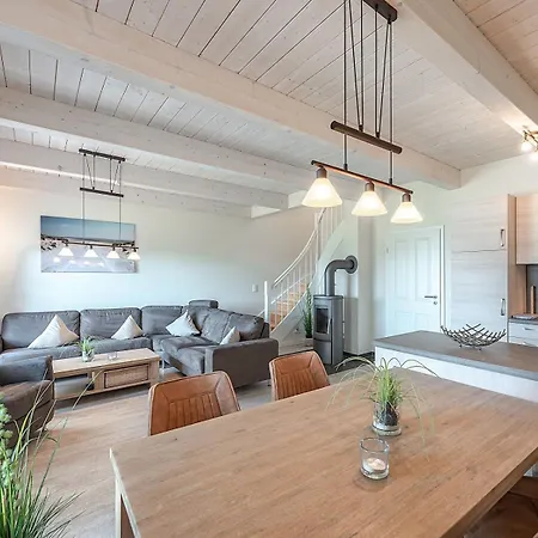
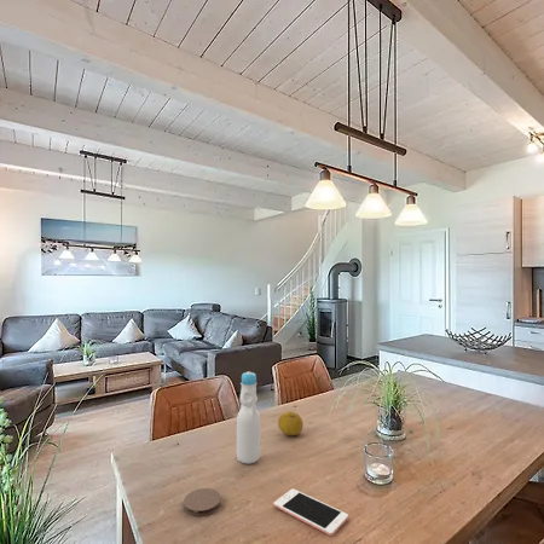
+ bottle [236,371,261,465]
+ cell phone [272,487,349,537]
+ fruit [277,410,305,436]
+ coaster [183,487,222,517]
